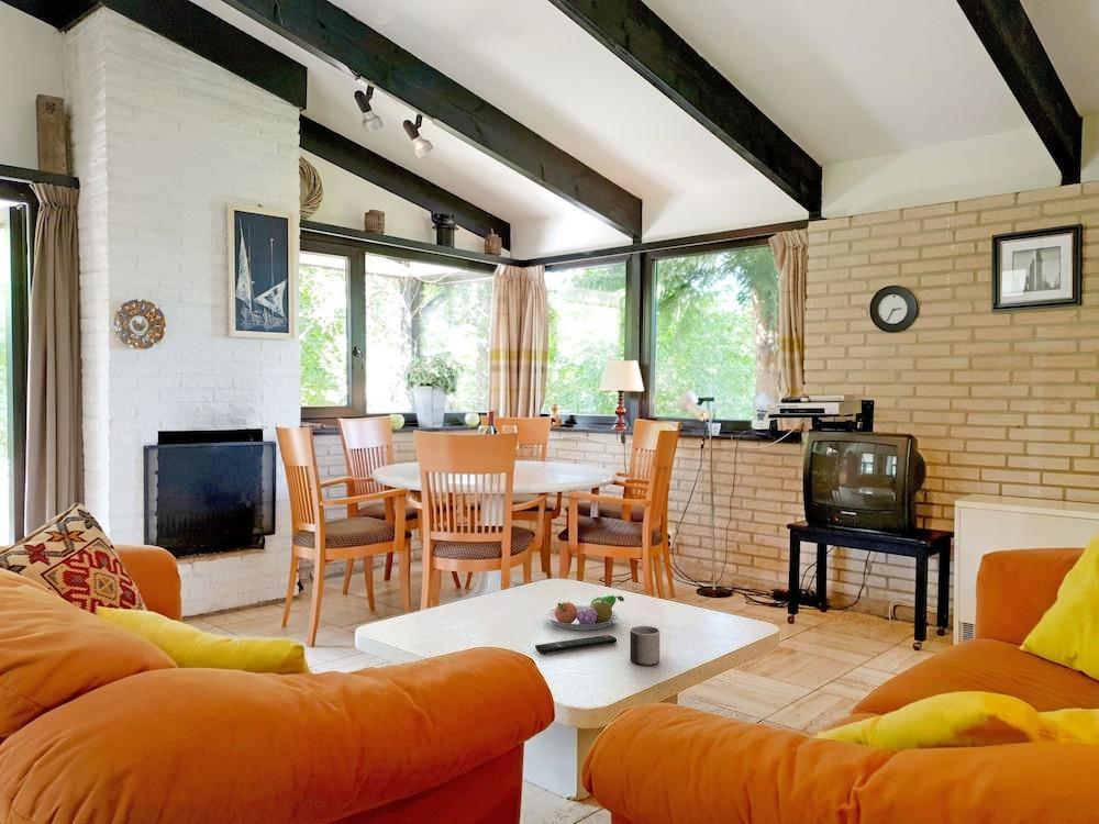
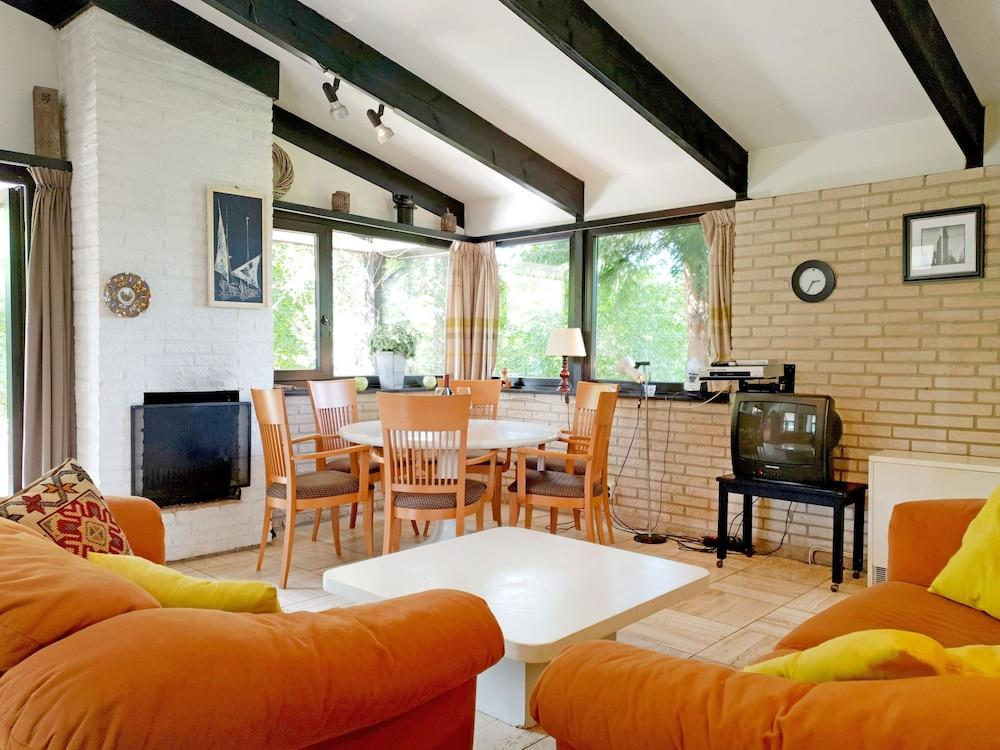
- mug [629,625,660,667]
- remote control [534,634,618,655]
- fruit bowl [544,594,625,632]
